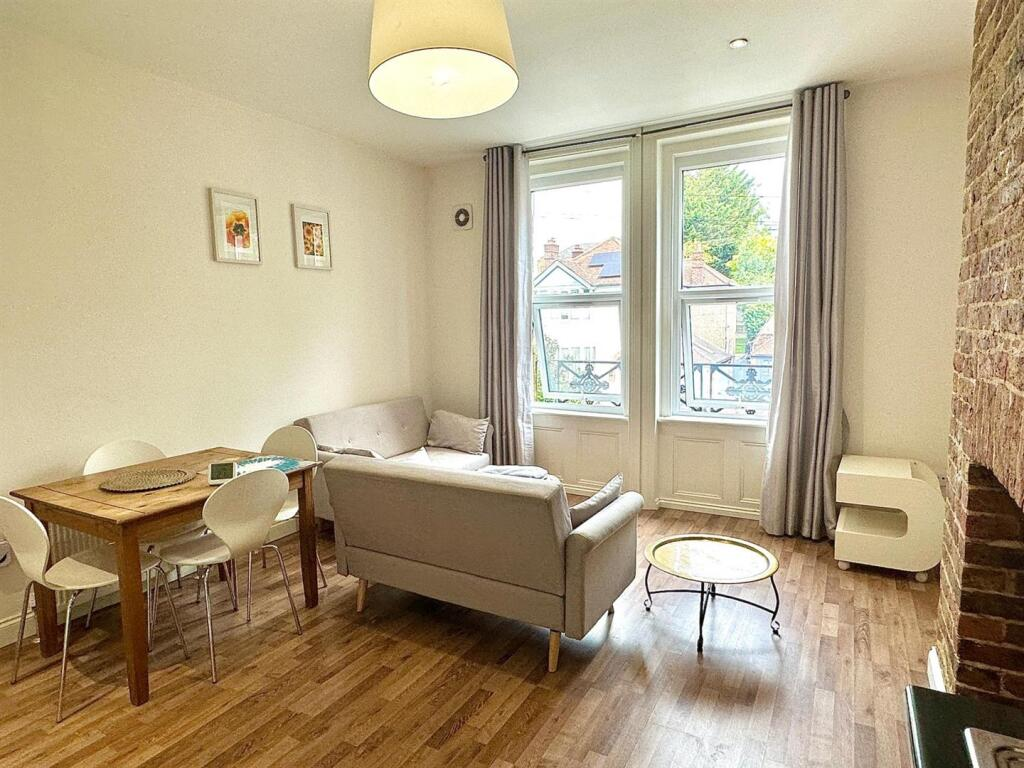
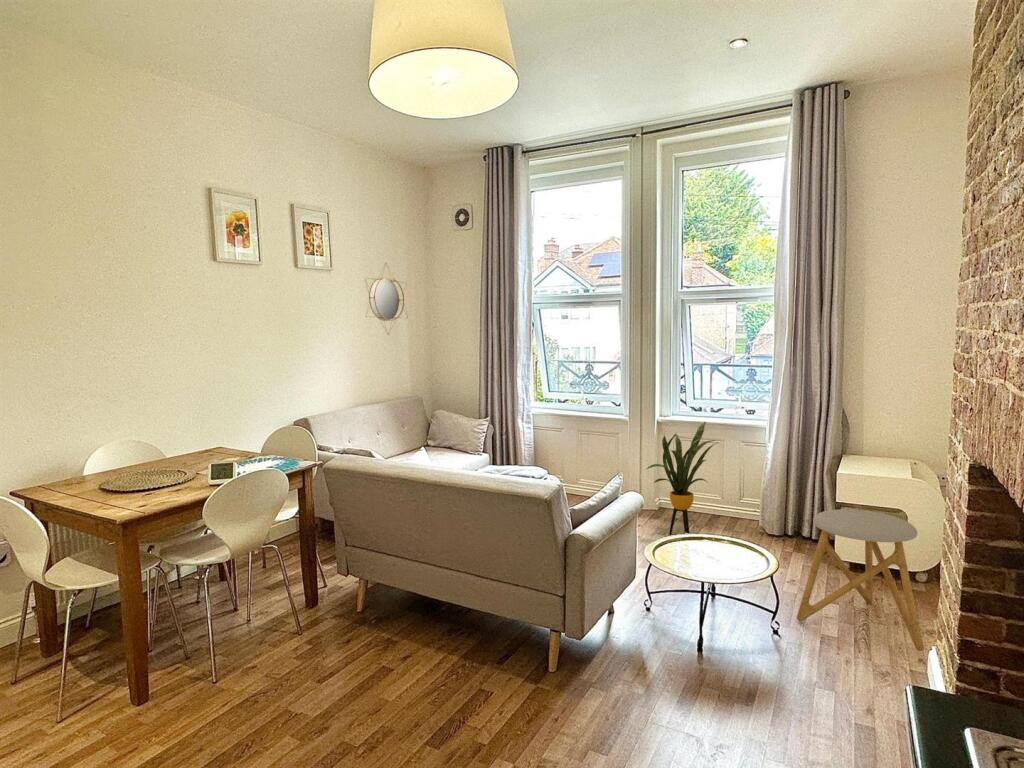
+ house plant [645,421,718,536]
+ home mirror [364,261,409,336]
+ stool [796,508,925,652]
